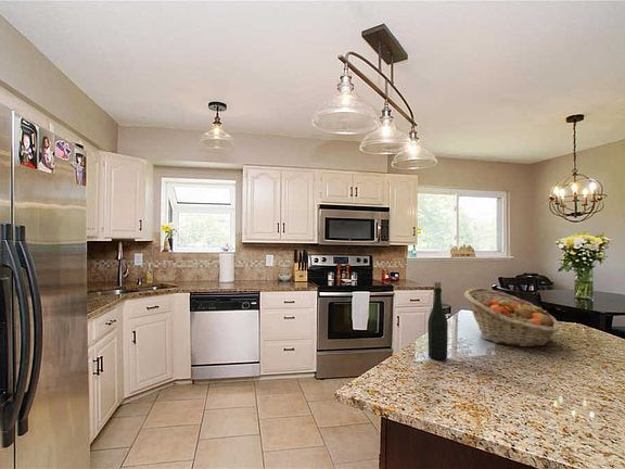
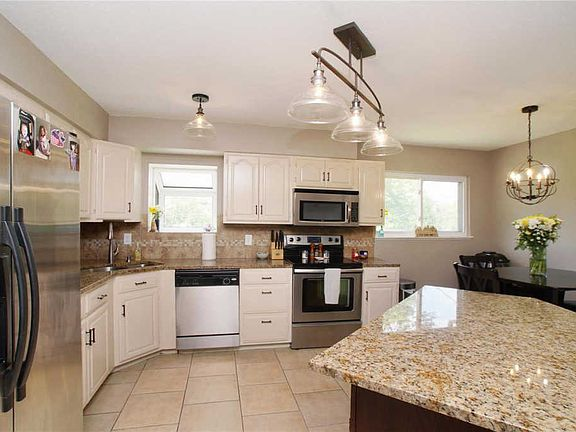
- bottle [426,281,449,362]
- fruit basket [463,288,560,348]
